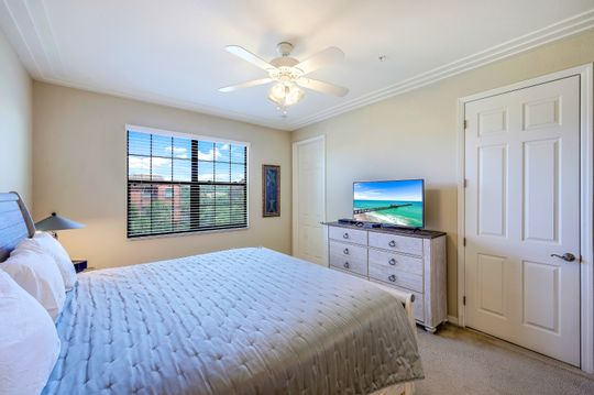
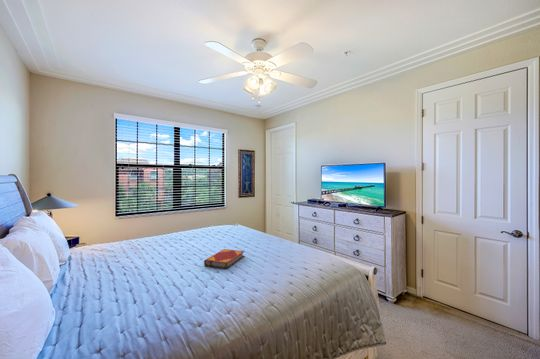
+ hardback book [203,248,245,270]
